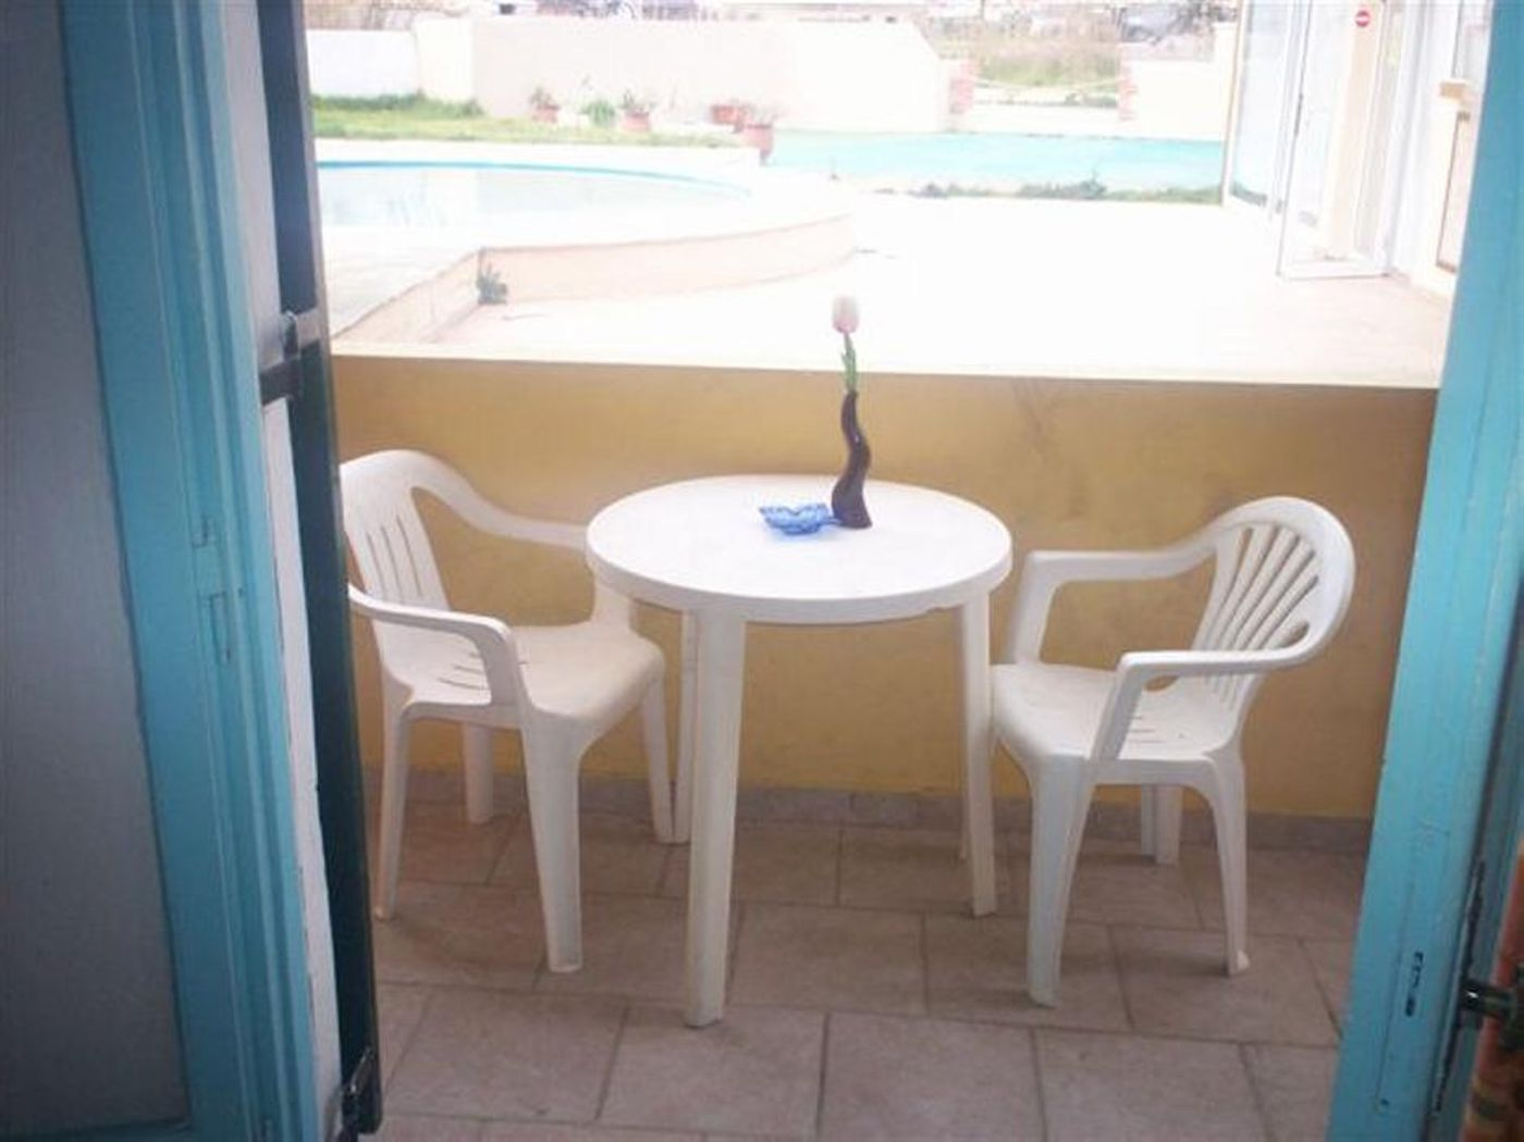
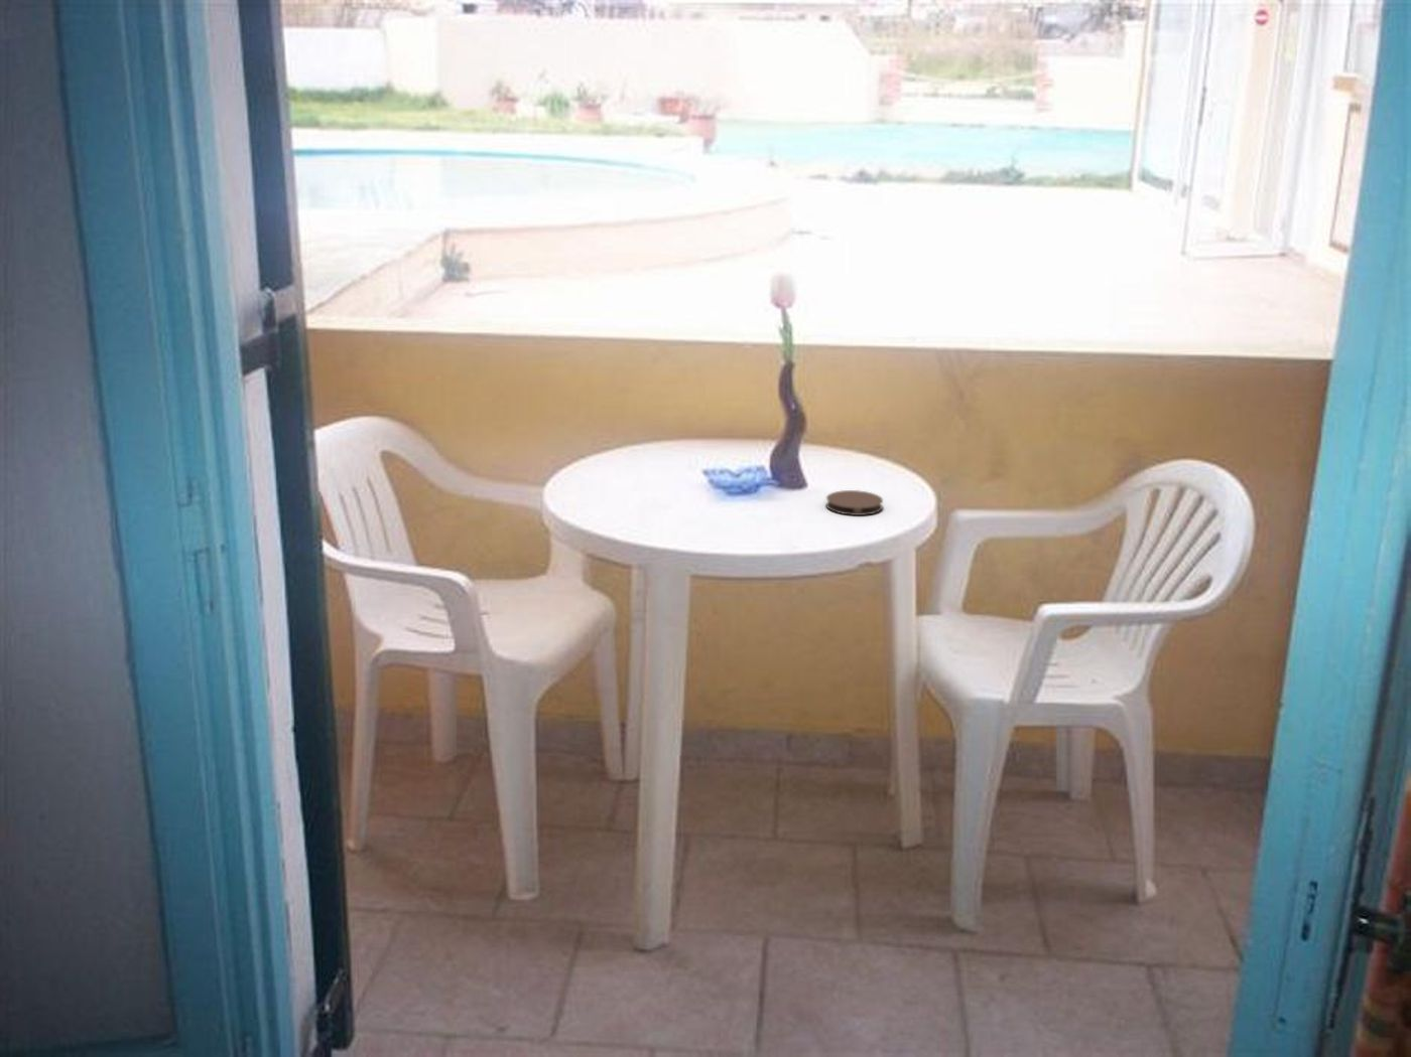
+ coaster [825,490,884,516]
